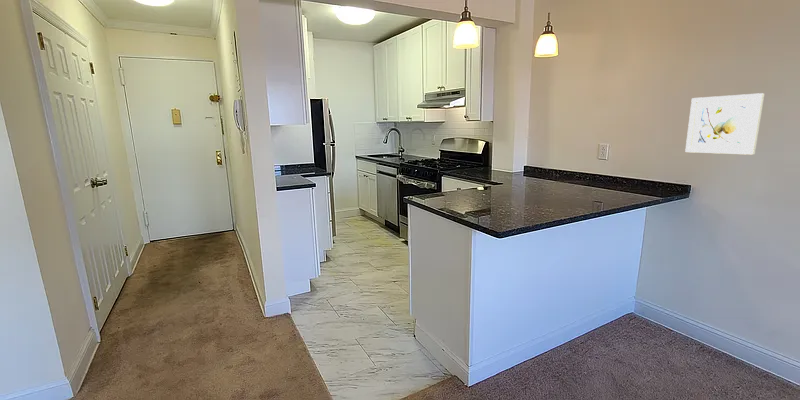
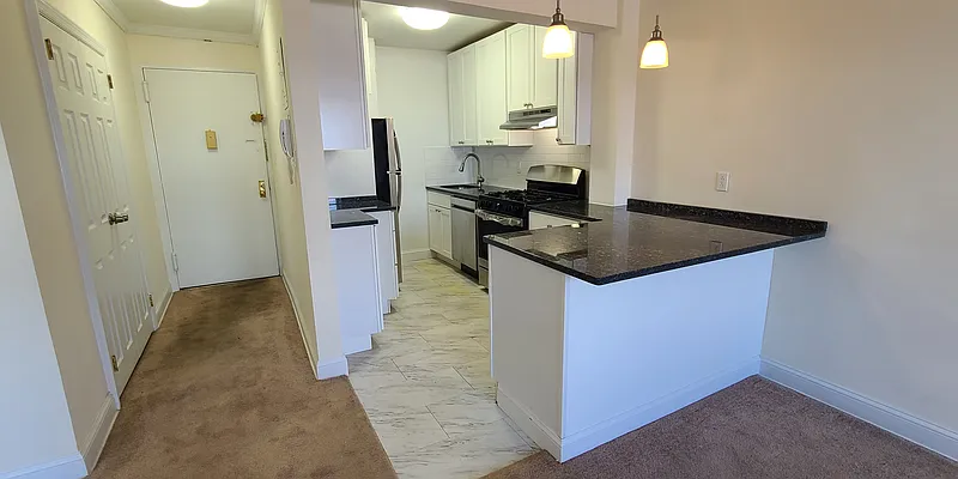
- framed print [684,92,765,156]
